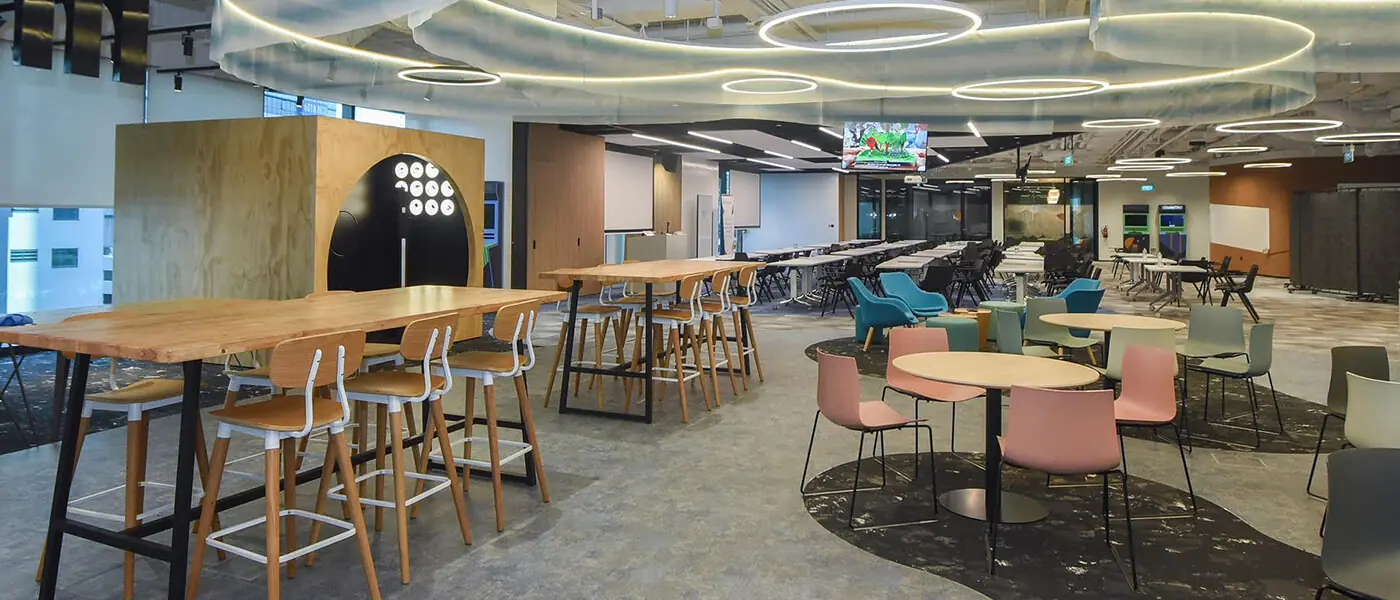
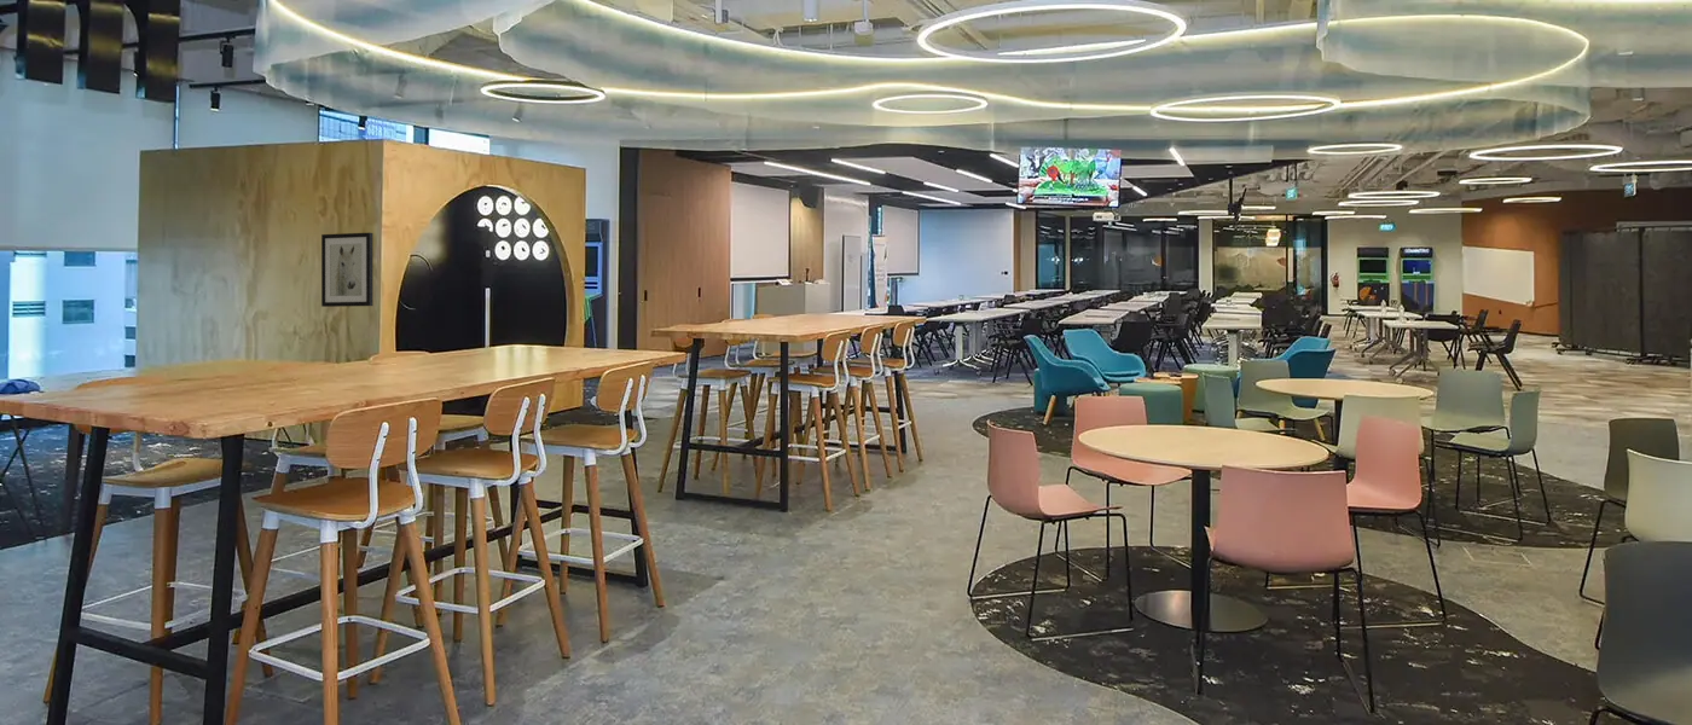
+ wall art [320,232,375,308]
